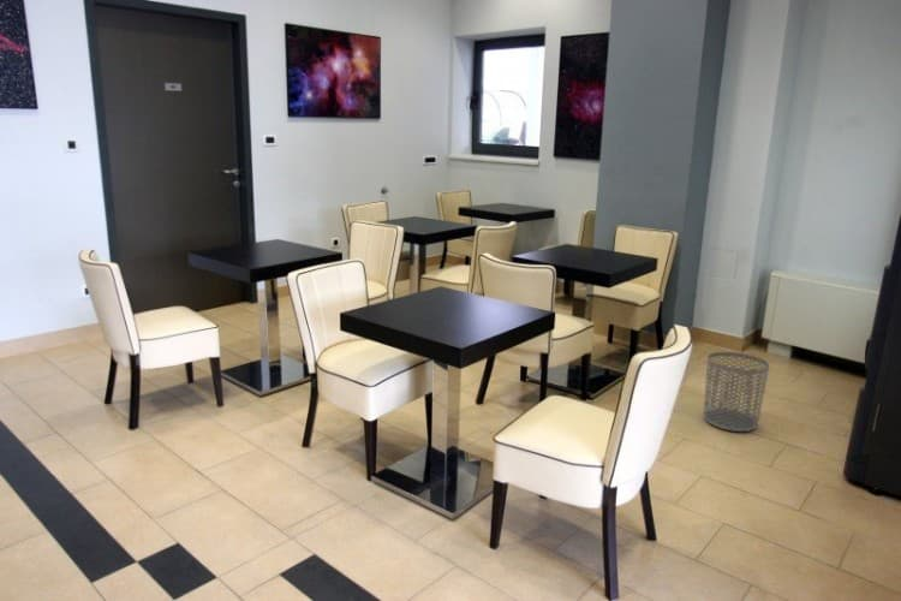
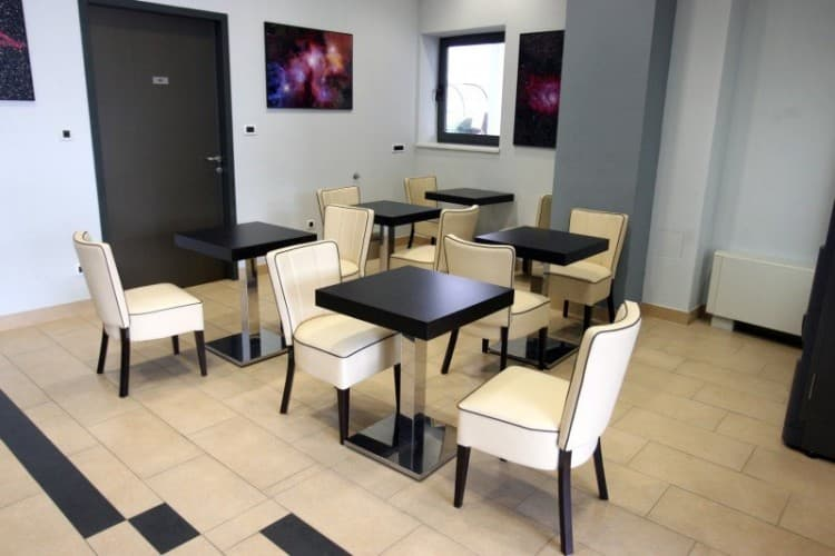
- waste bin [703,351,770,433]
